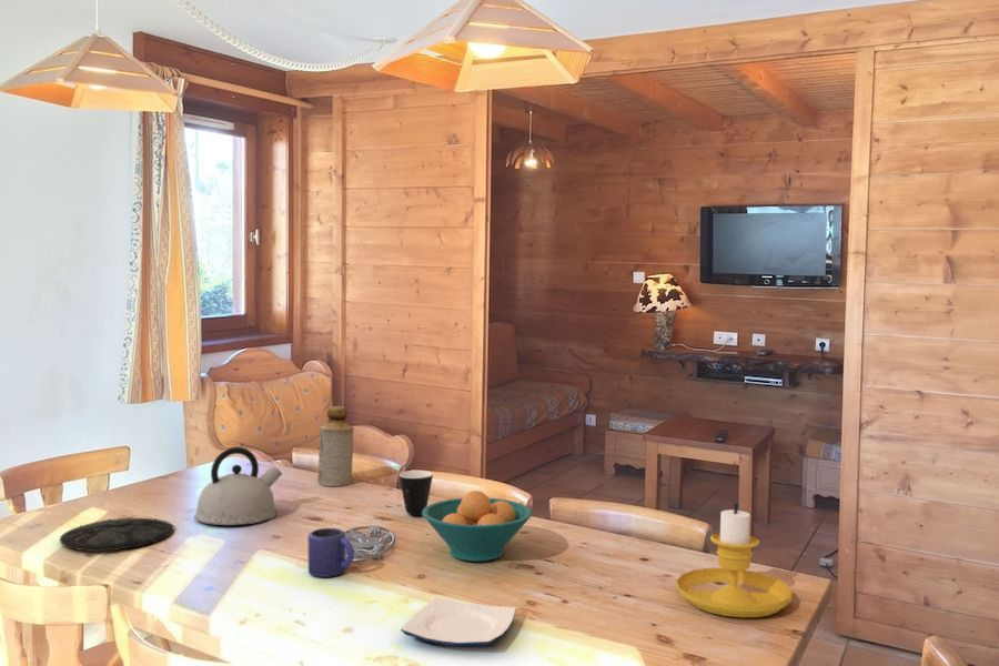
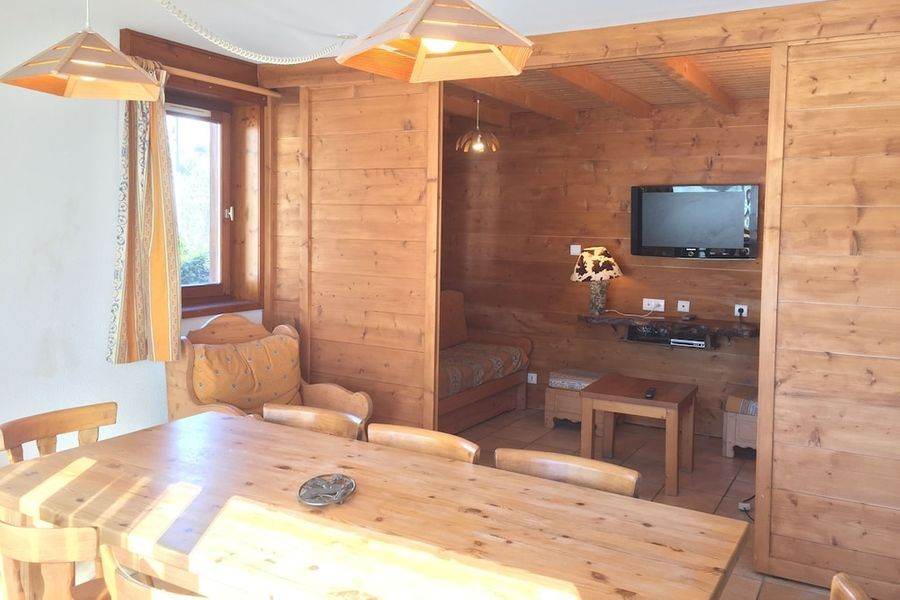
- fruit bowl [422,490,534,563]
- mug [398,470,434,516]
- kettle [193,446,283,526]
- candlestick [676,502,794,618]
- bottle [317,405,354,487]
- plate [59,517,175,552]
- mug [306,527,355,578]
- plate [400,596,517,647]
